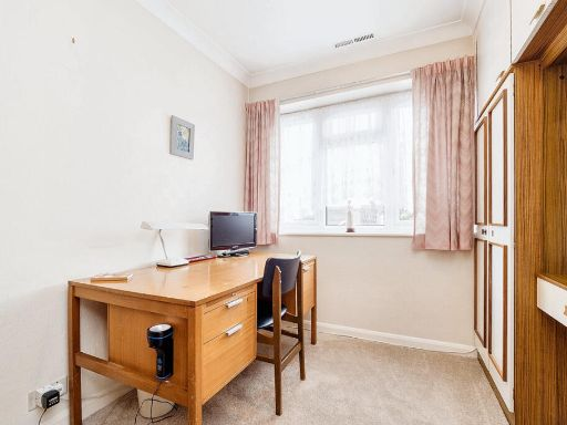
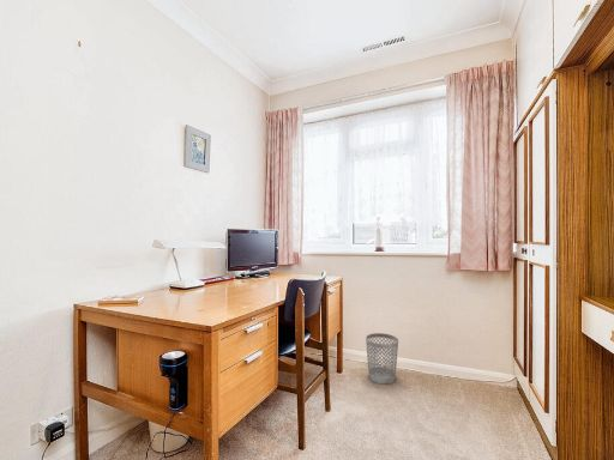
+ wastebasket [365,332,399,385]
